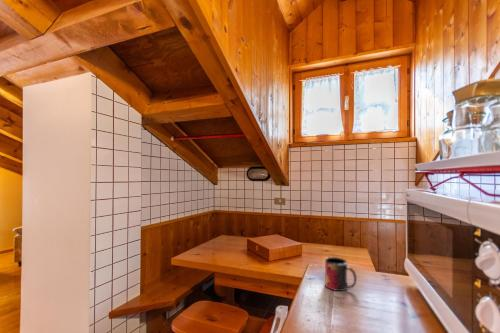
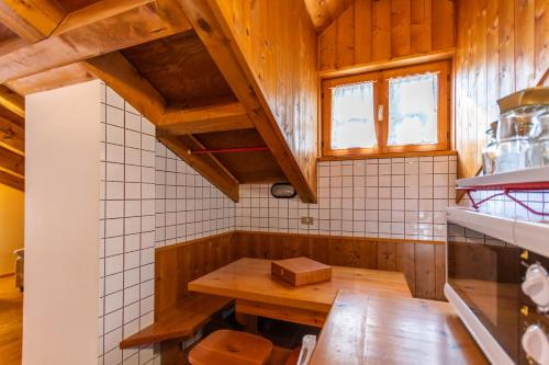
- mug [324,256,358,292]
